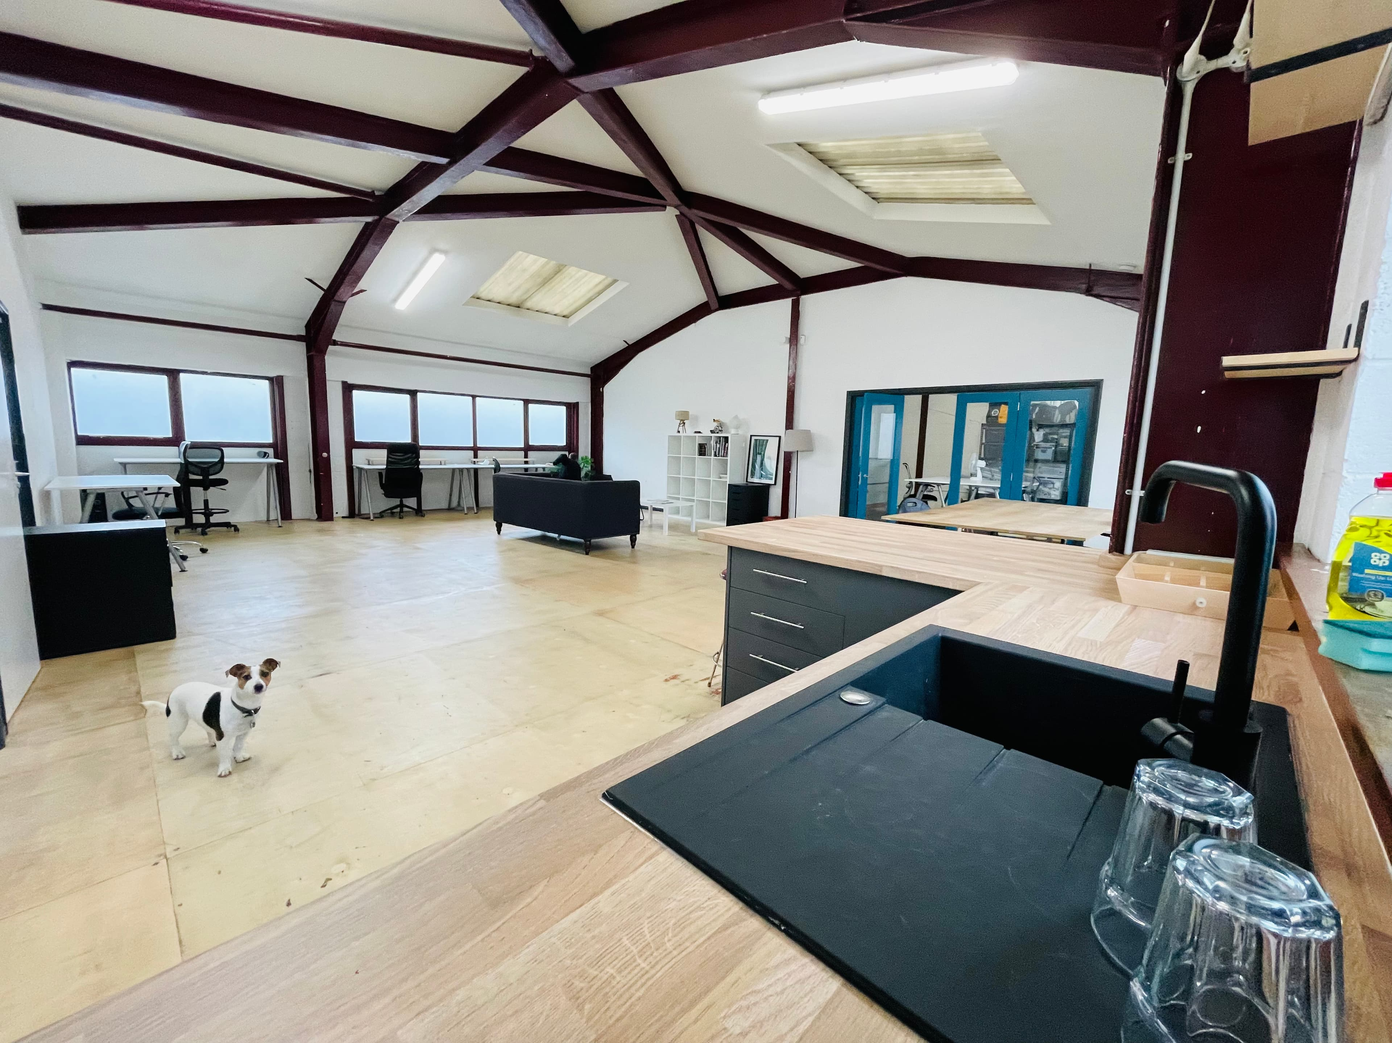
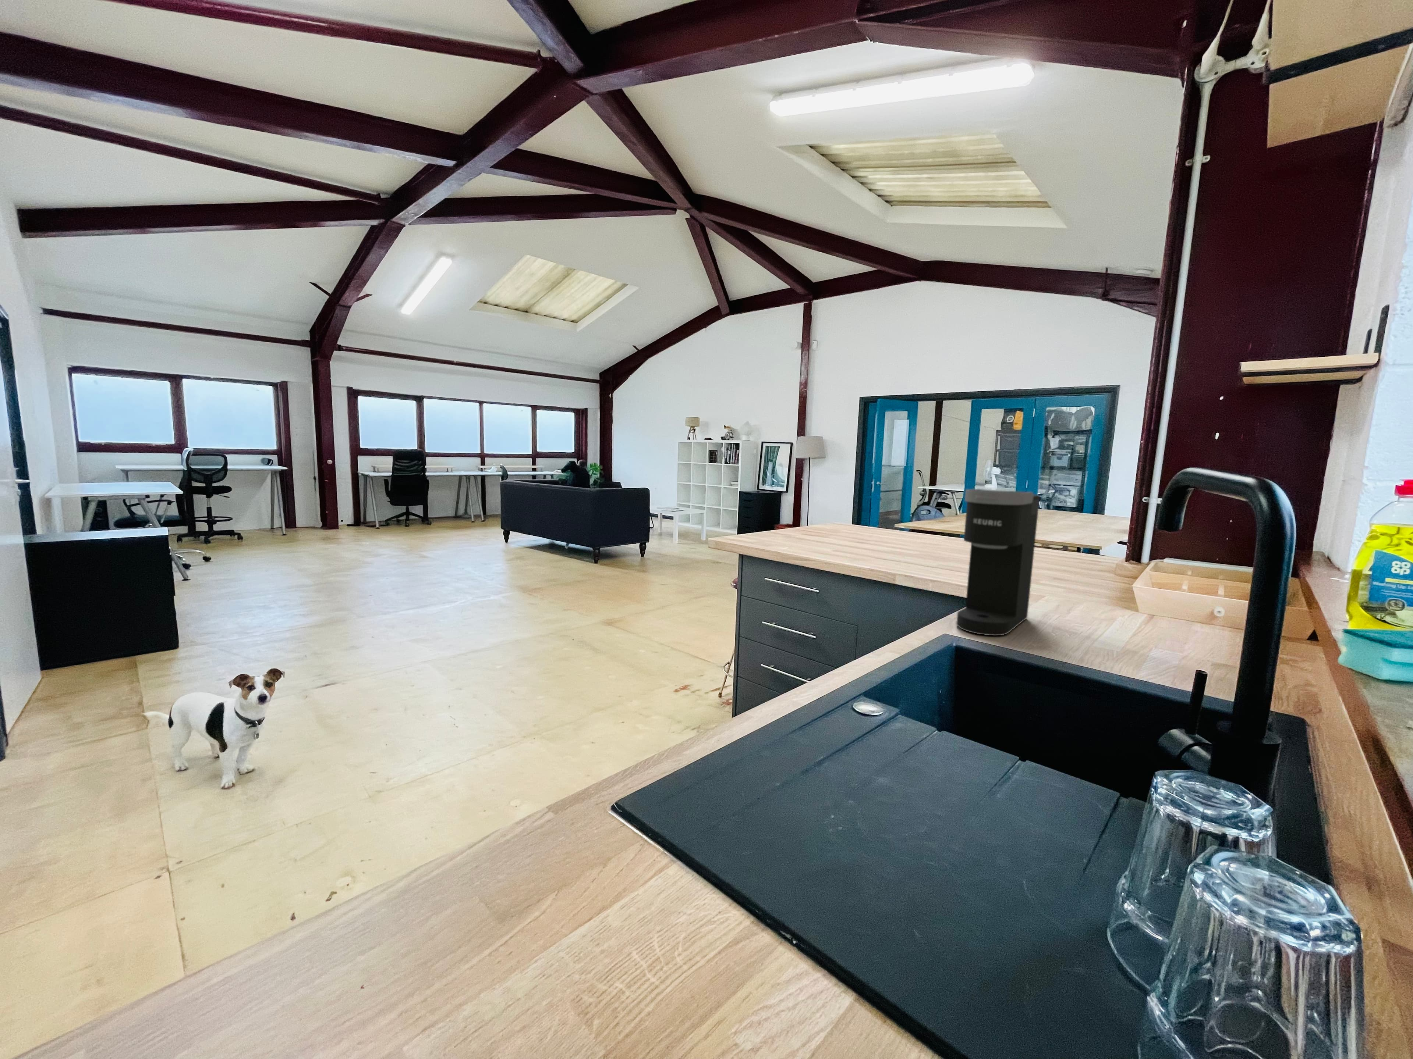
+ coffee maker [956,488,1040,636]
